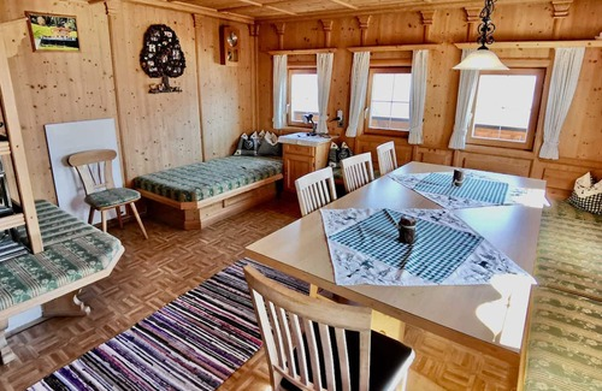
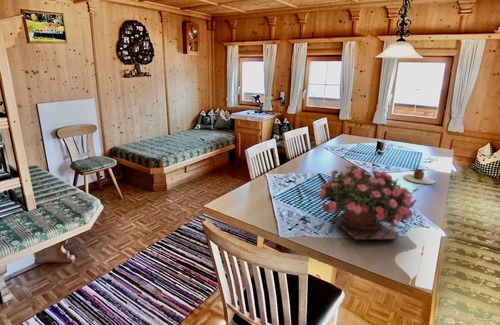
+ potted flower [319,164,420,241]
+ teapot [403,165,437,185]
